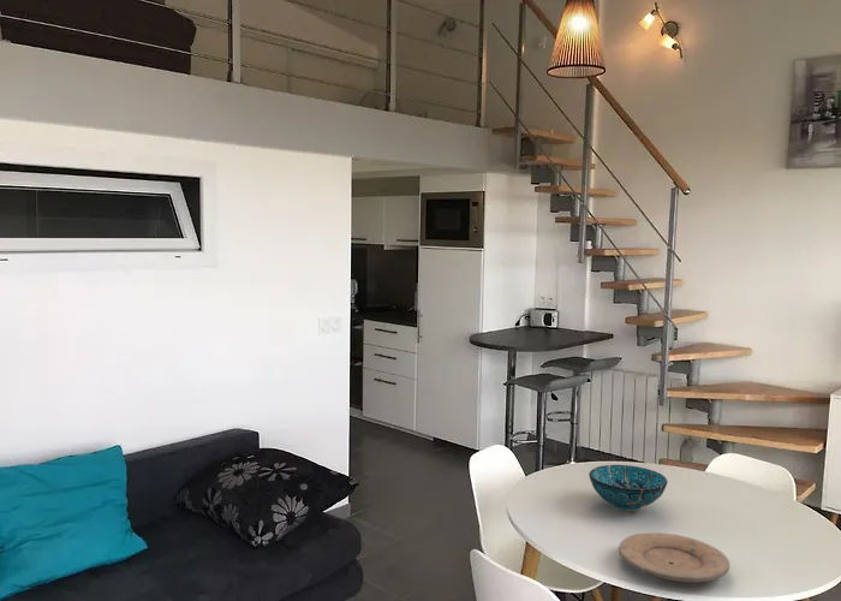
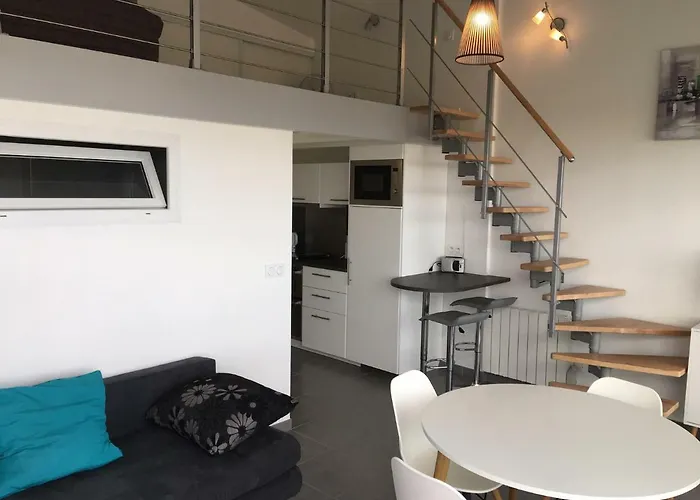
- plate [618,531,730,583]
- decorative bowl [587,464,669,512]
